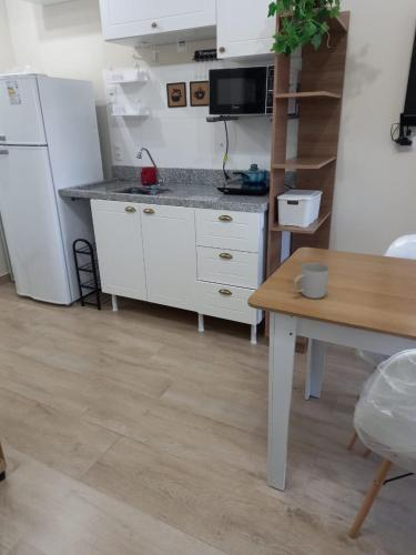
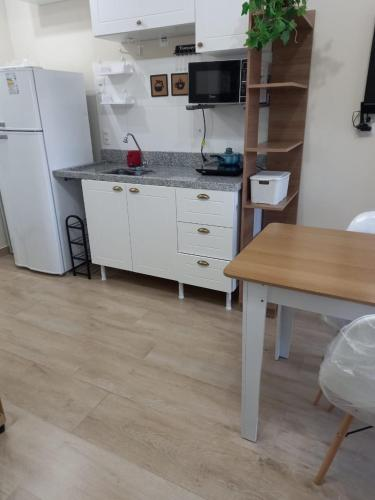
- mug [293,262,331,300]
